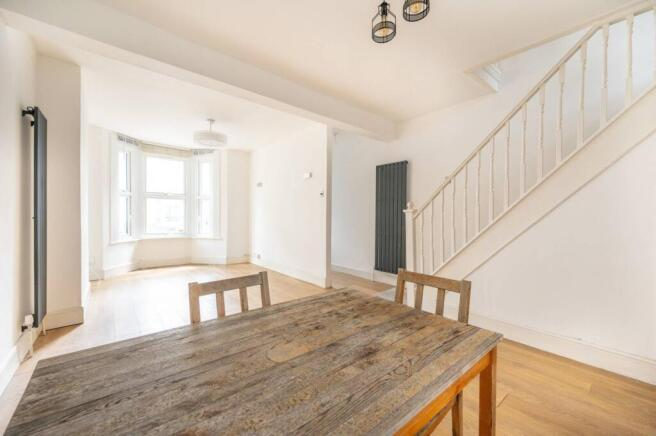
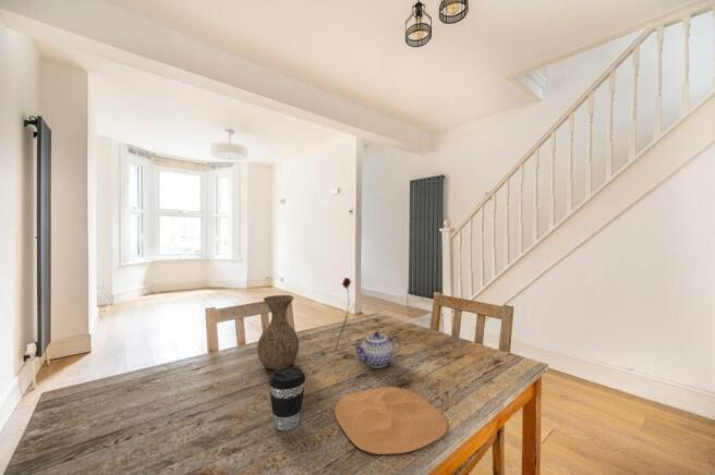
+ flower [334,277,355,350]
+ teapot [351,330,401,369]
+ vase [256,294,300,370]
+ coffee cup [268,366,306,431]
+ plate [334,386,449,455]
